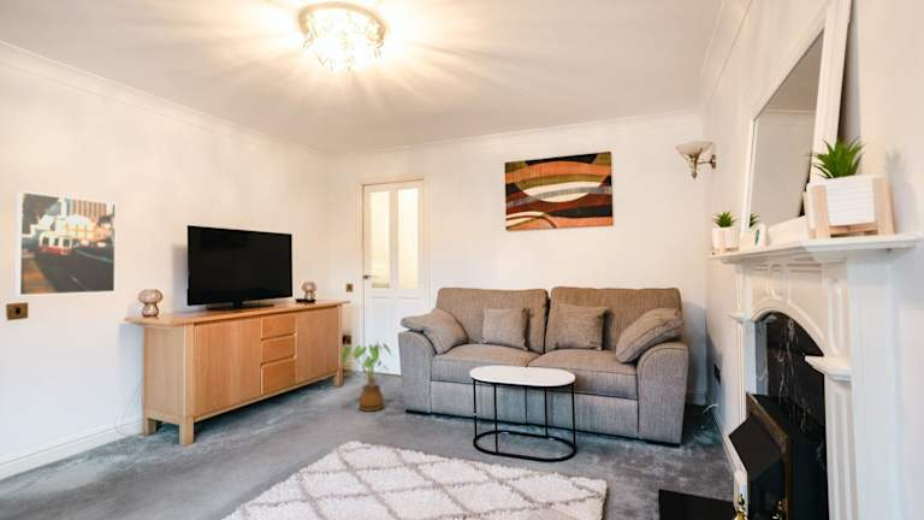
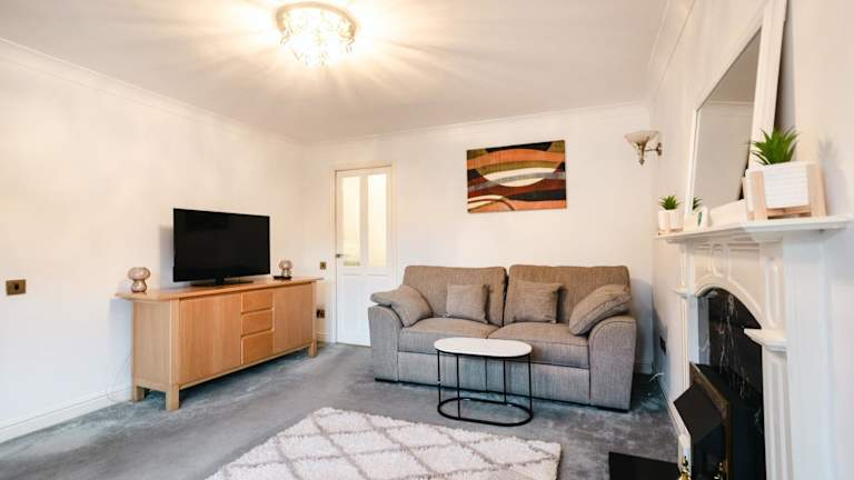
- house plant [340,341,392,413]
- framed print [14,190,118,297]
